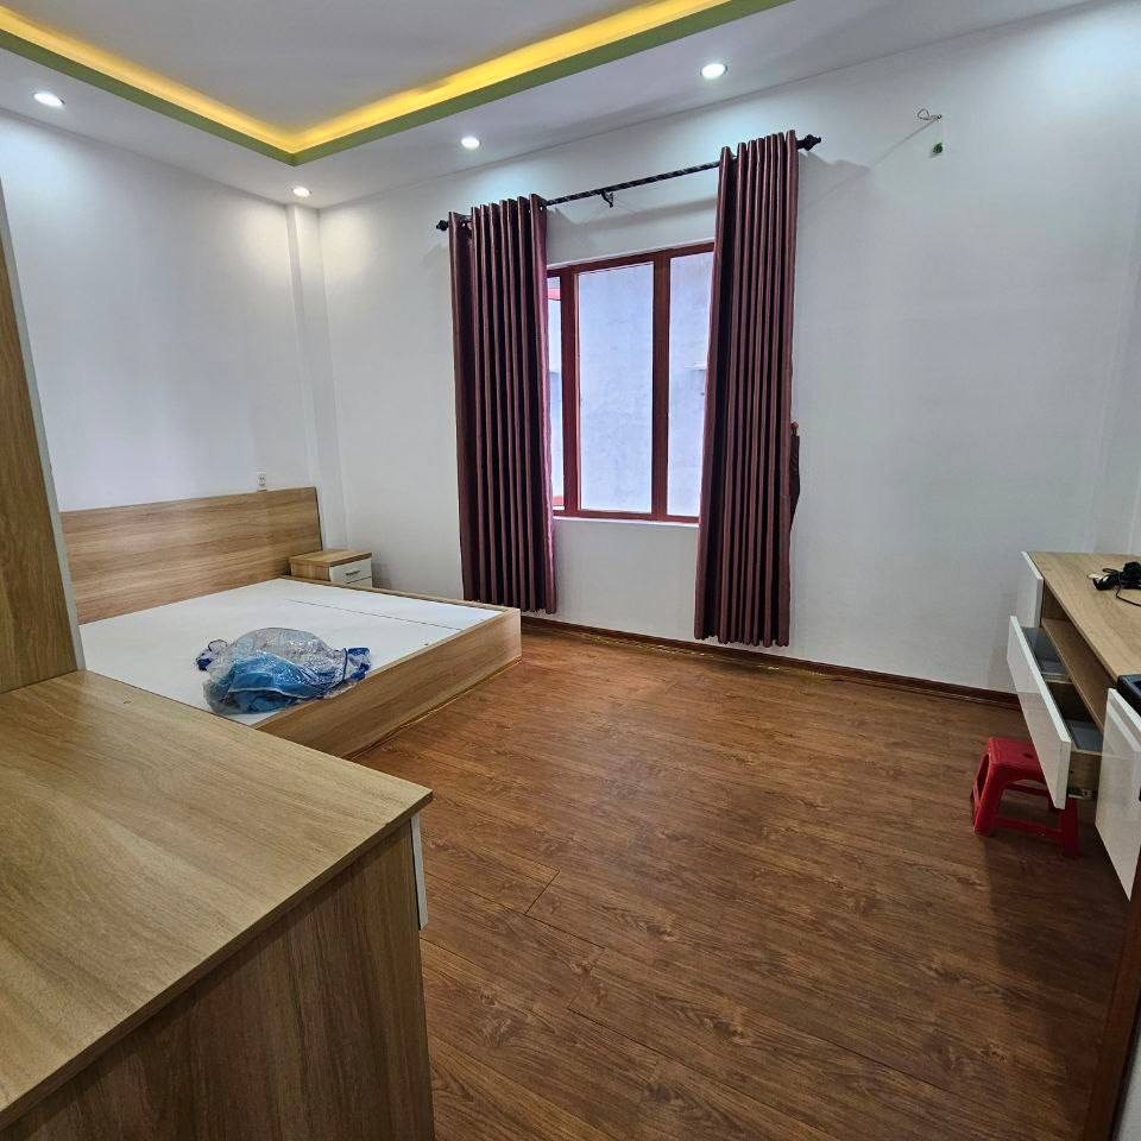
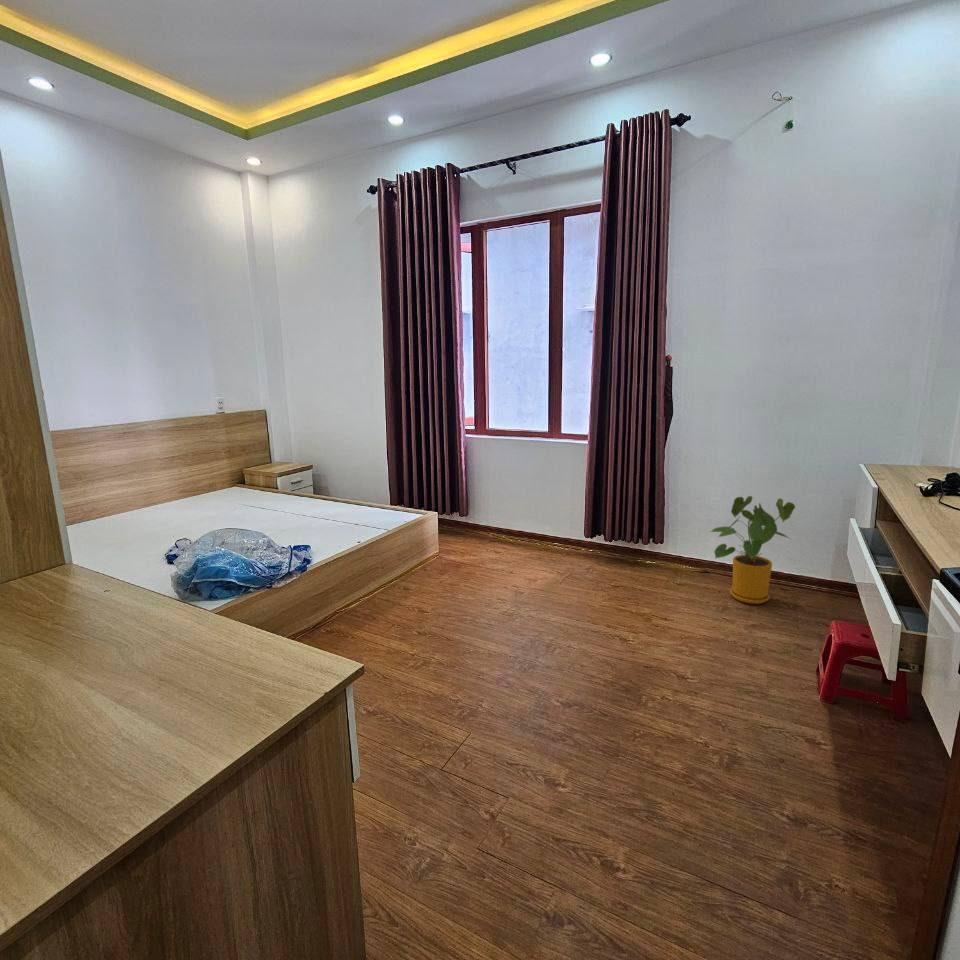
+ house plant [708,495,796,605]
